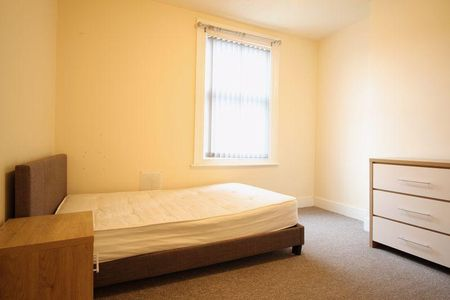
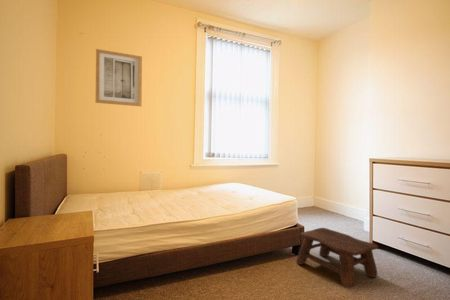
+ stool [296,227,379,288]
+ wall art [95,48,143,107]
